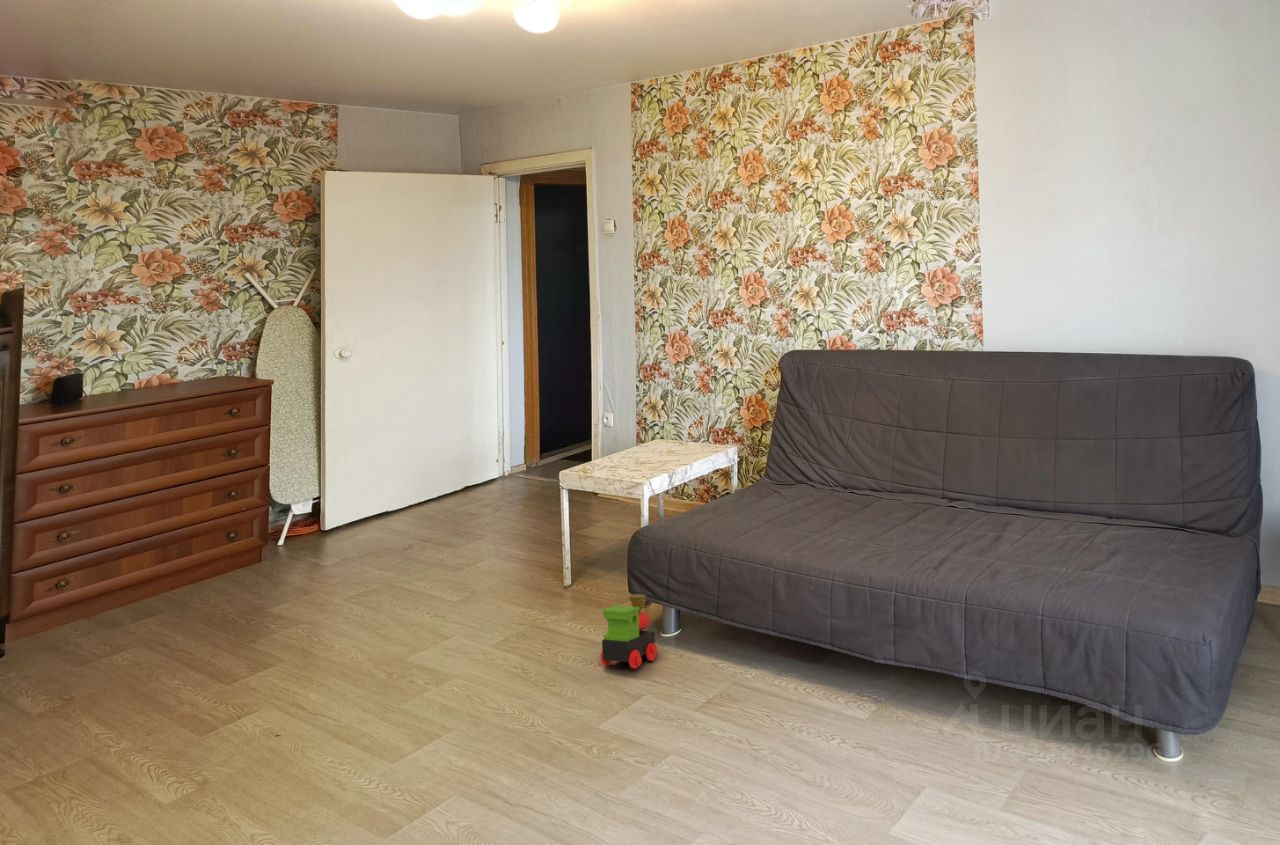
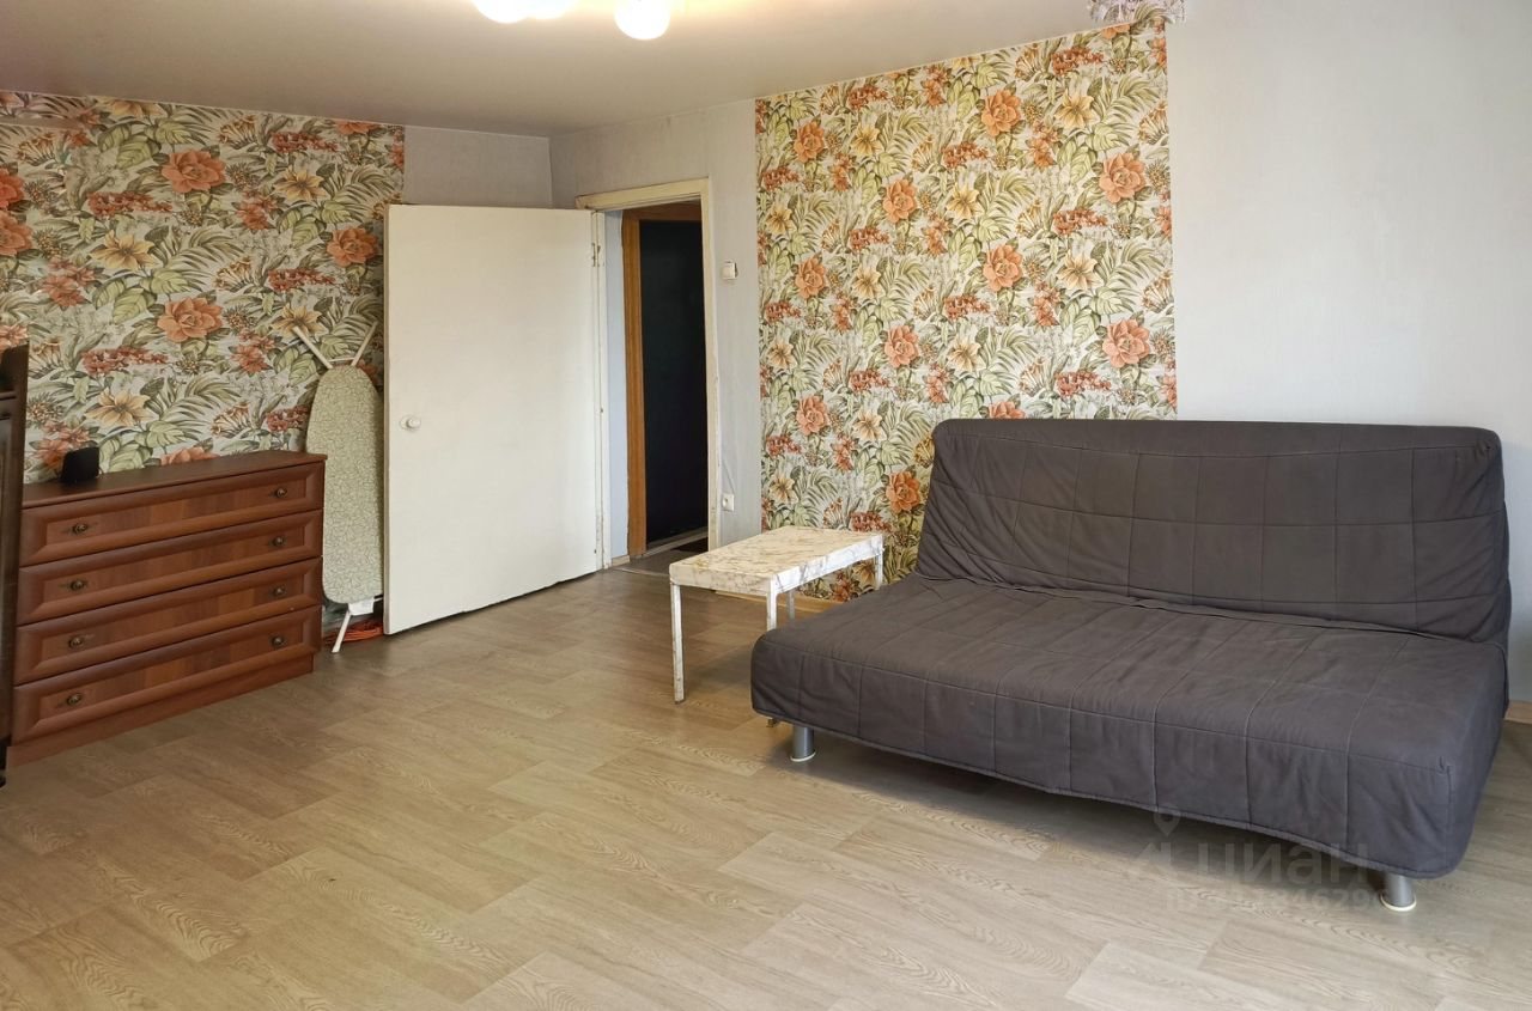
- toy train [600,593,659,669]
